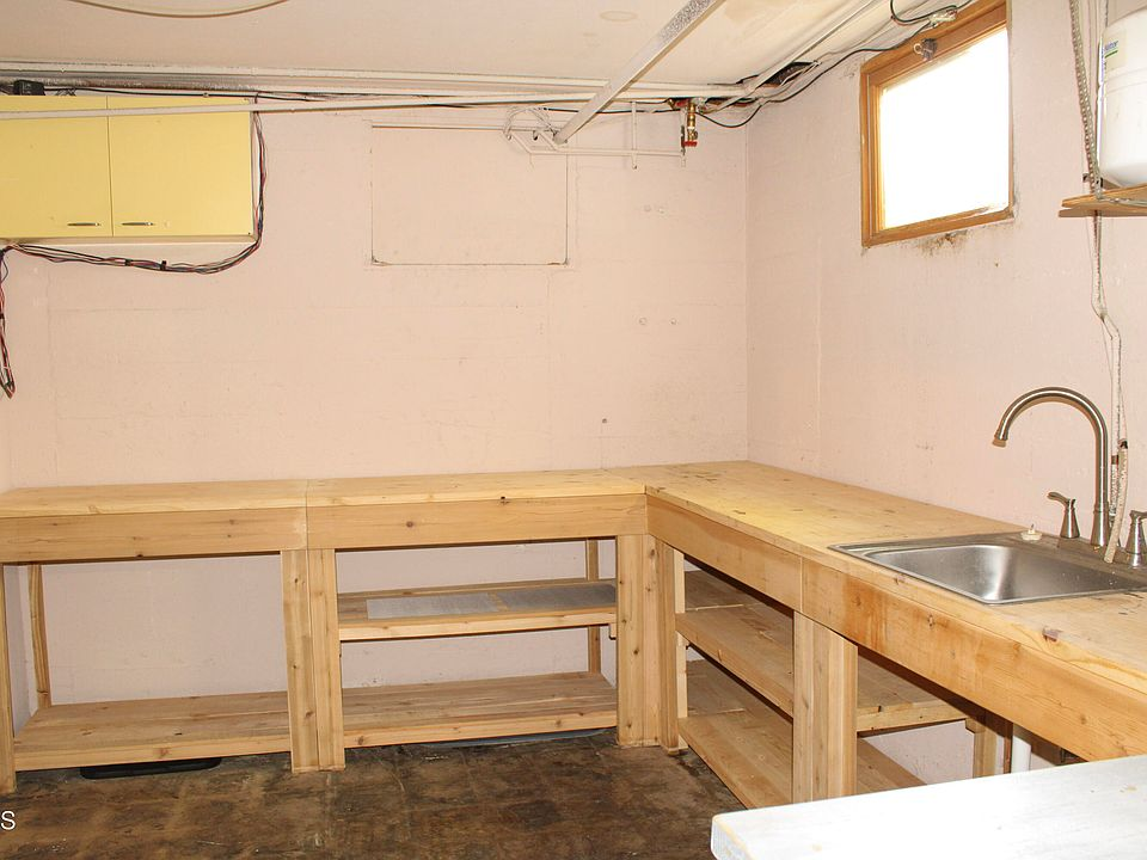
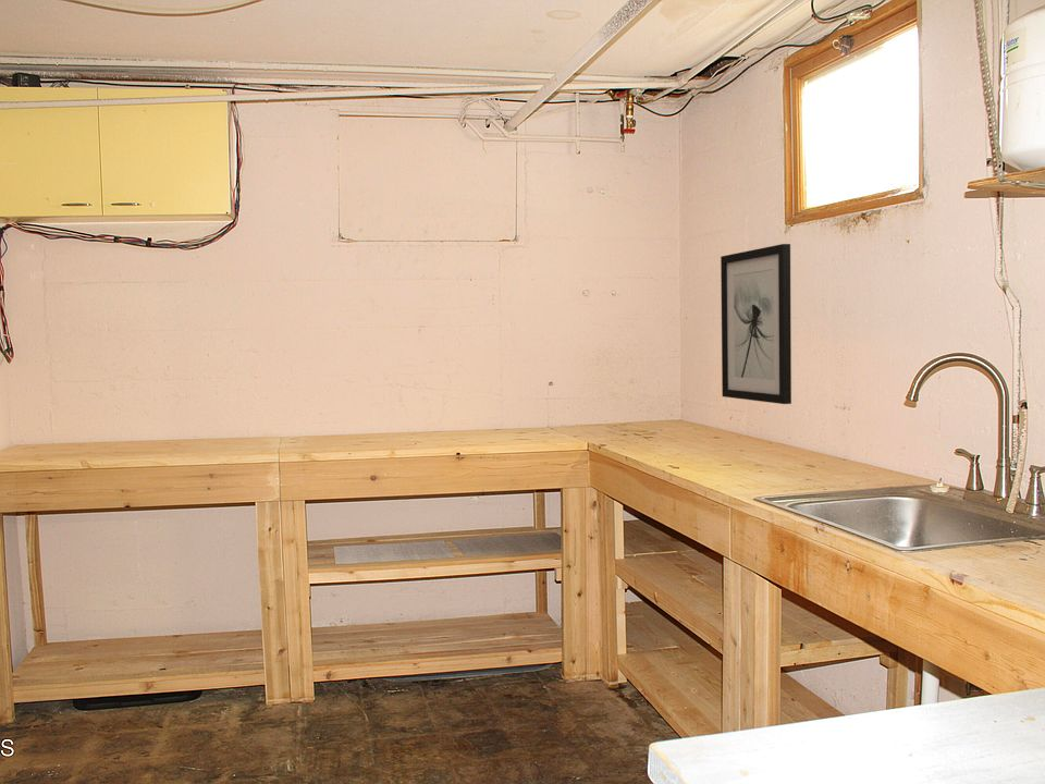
+ wall art [720,243,792,405]
